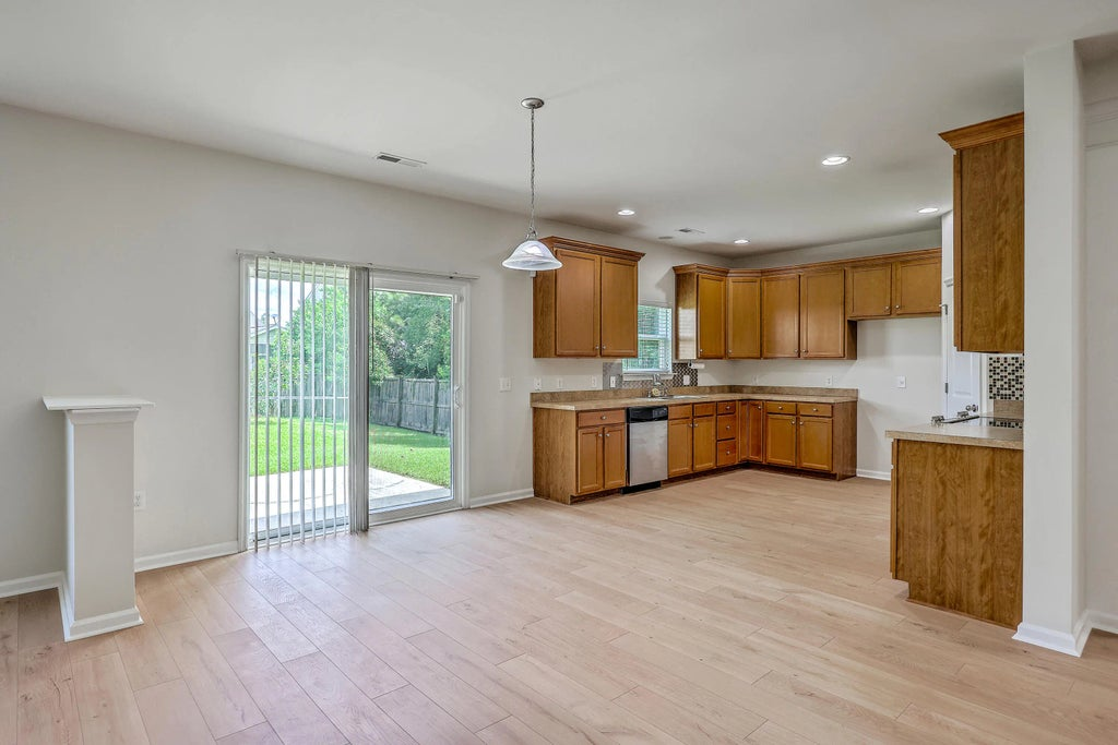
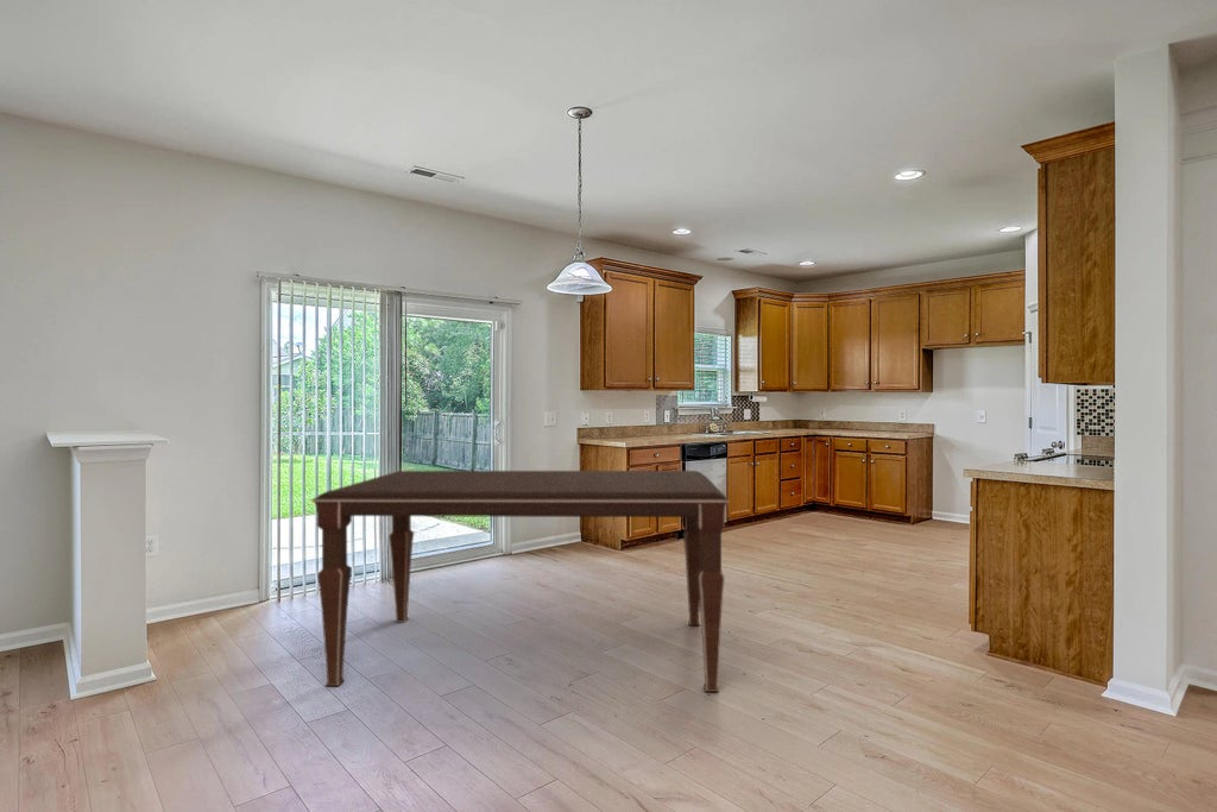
+ dining table [310,470,731,693]
